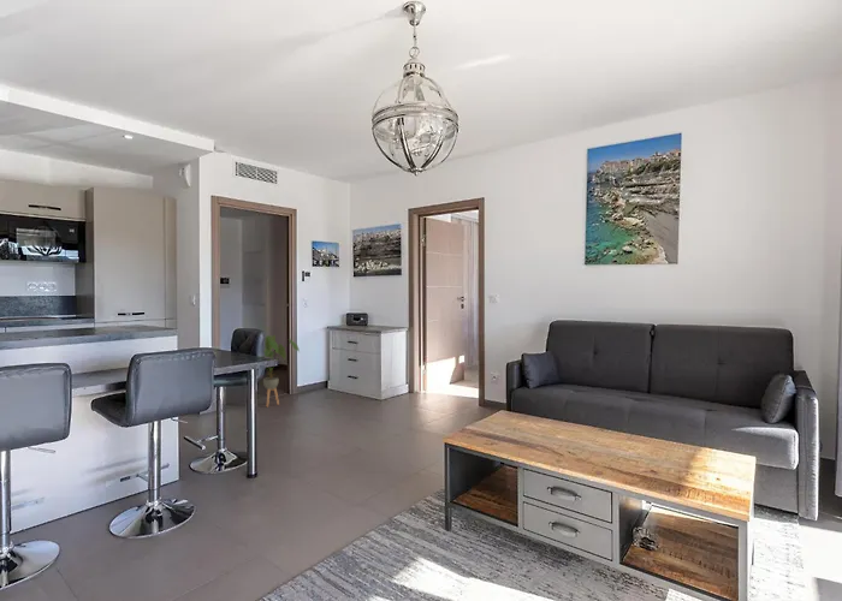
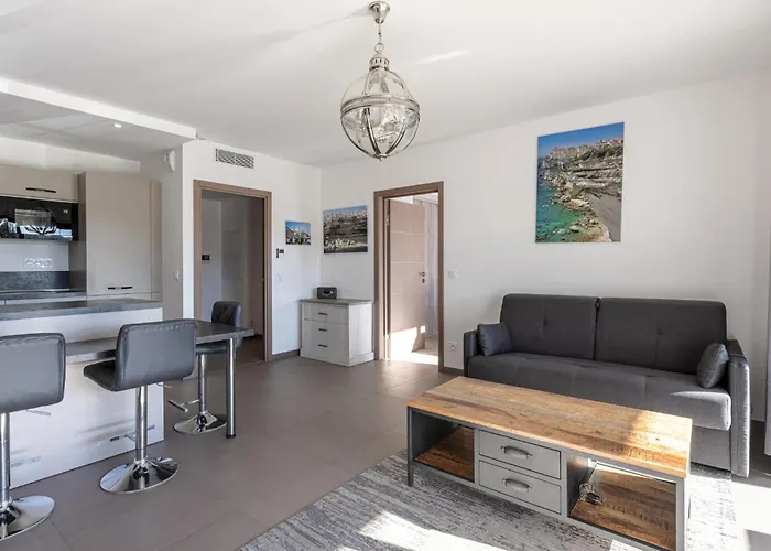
- house plant [262,334,301,407]
